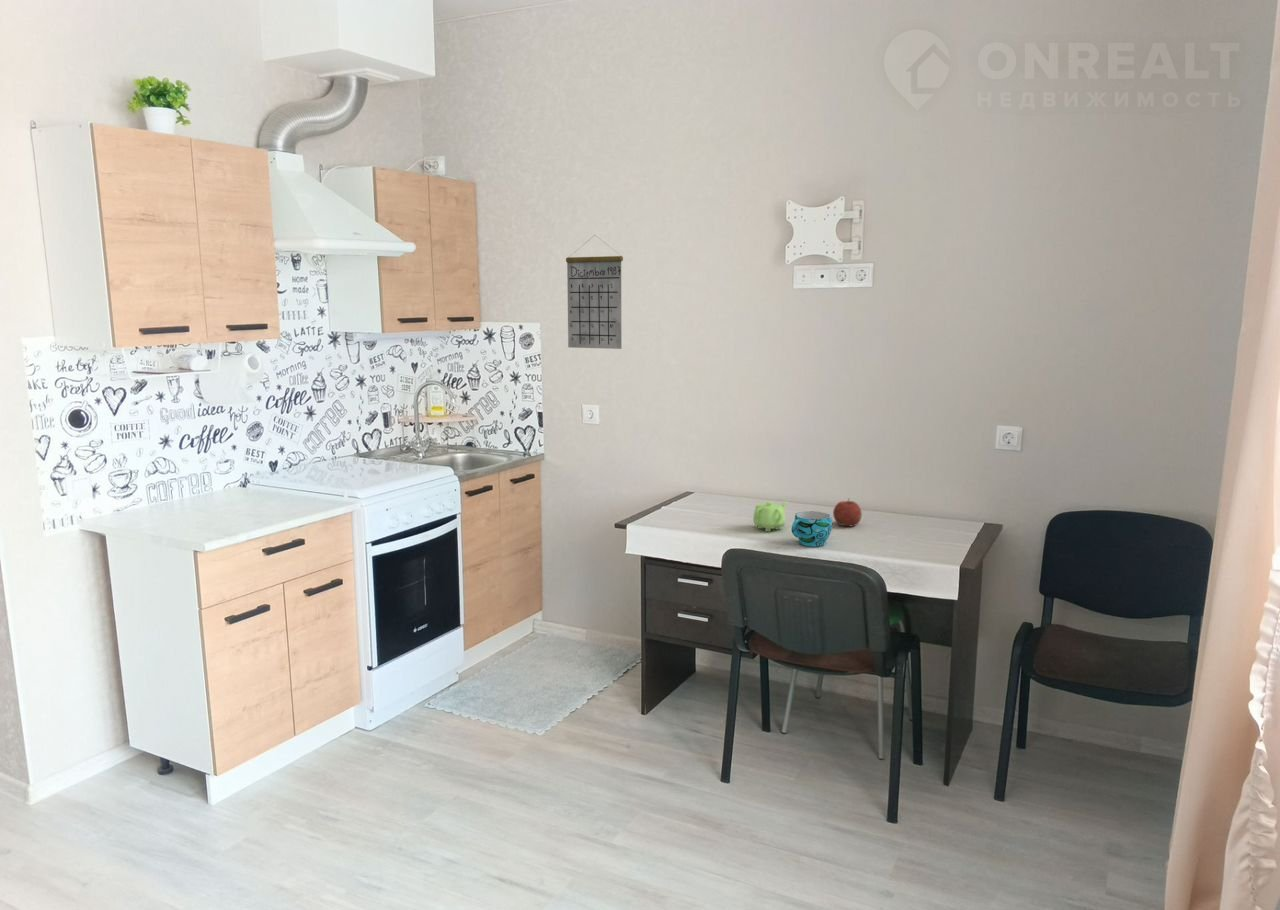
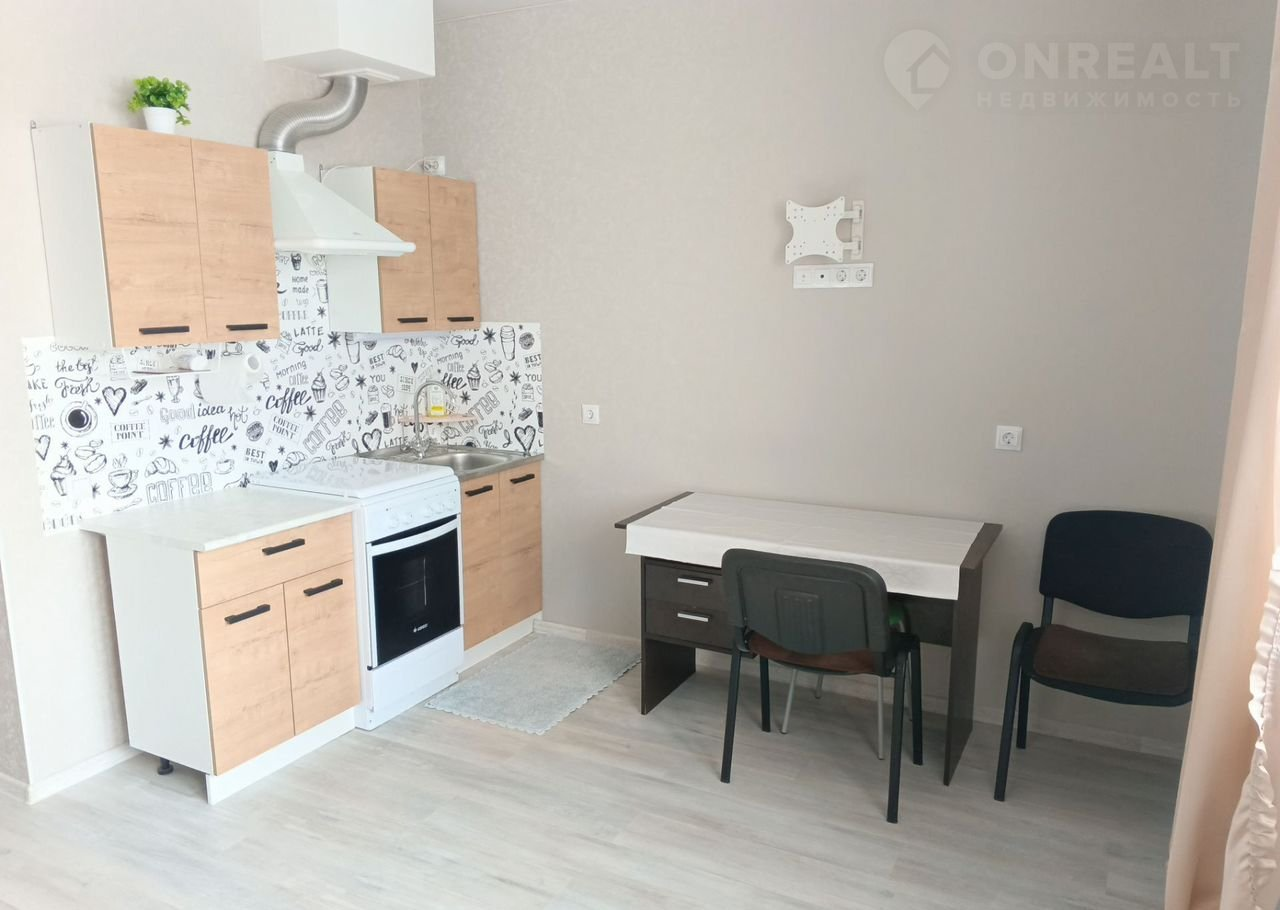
- cup [791,510,833,547]
- fruit [832,497,863,527]
- teapot [752,500,789,532]
- calendar [565,234,624,350]
